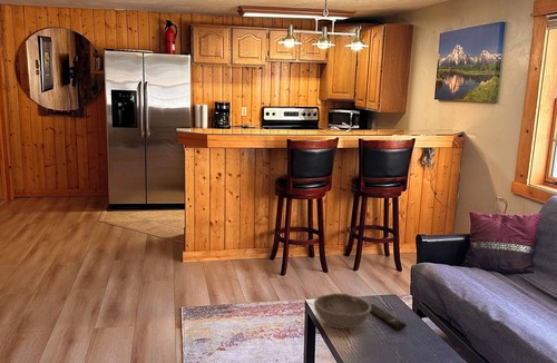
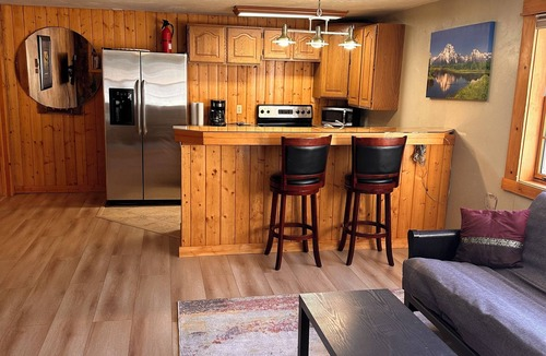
- bowl [313,292,371,330]
- remote control [370,303,408,331]
